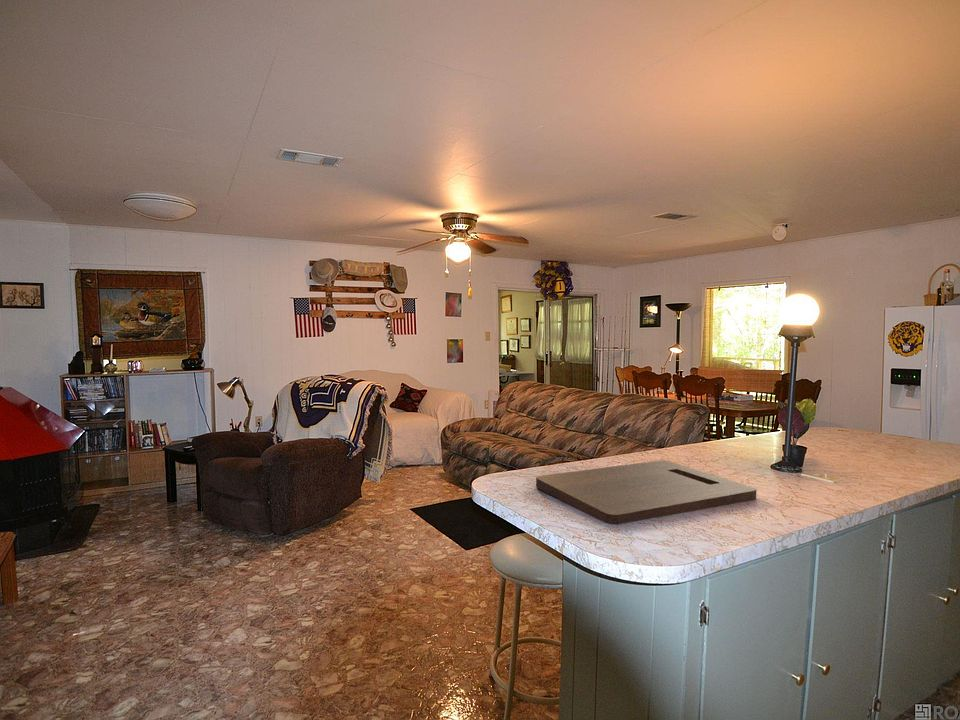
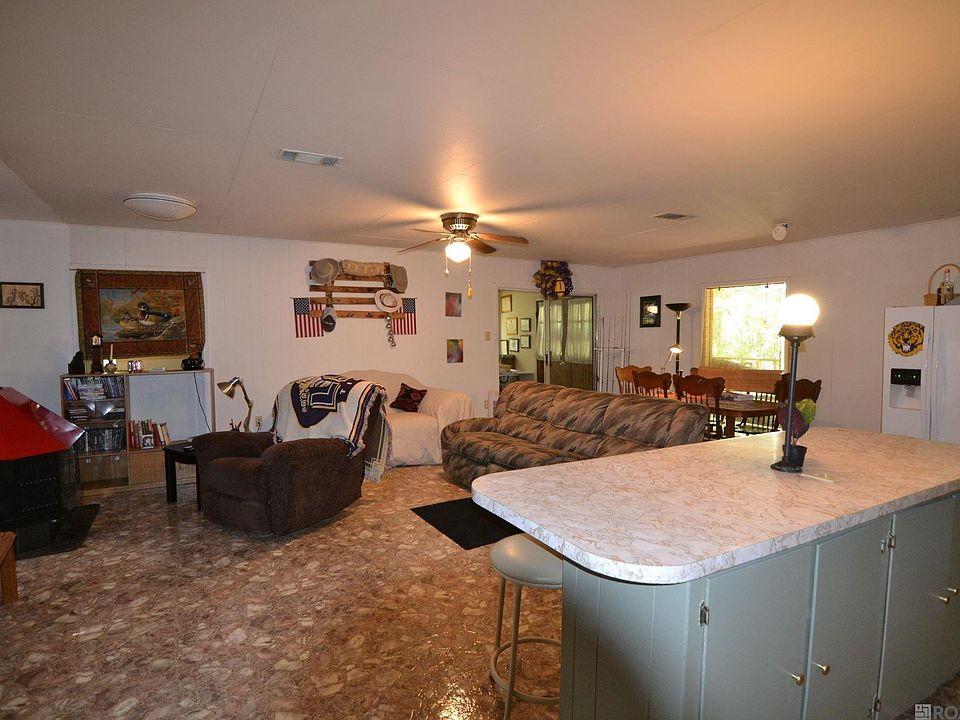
- cutting board [535,460,757,525]
